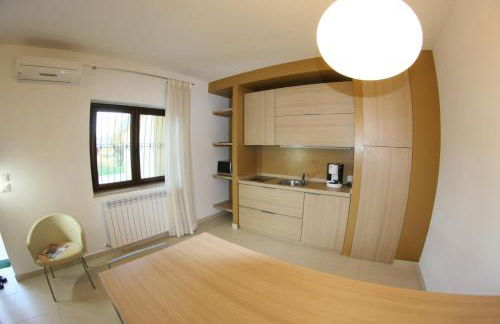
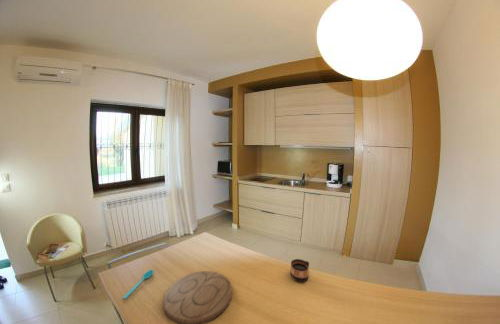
+ spoon [122,269,154,300]
+ cup [290,258,310,283]
+ cutting board [163,270,233,324]
